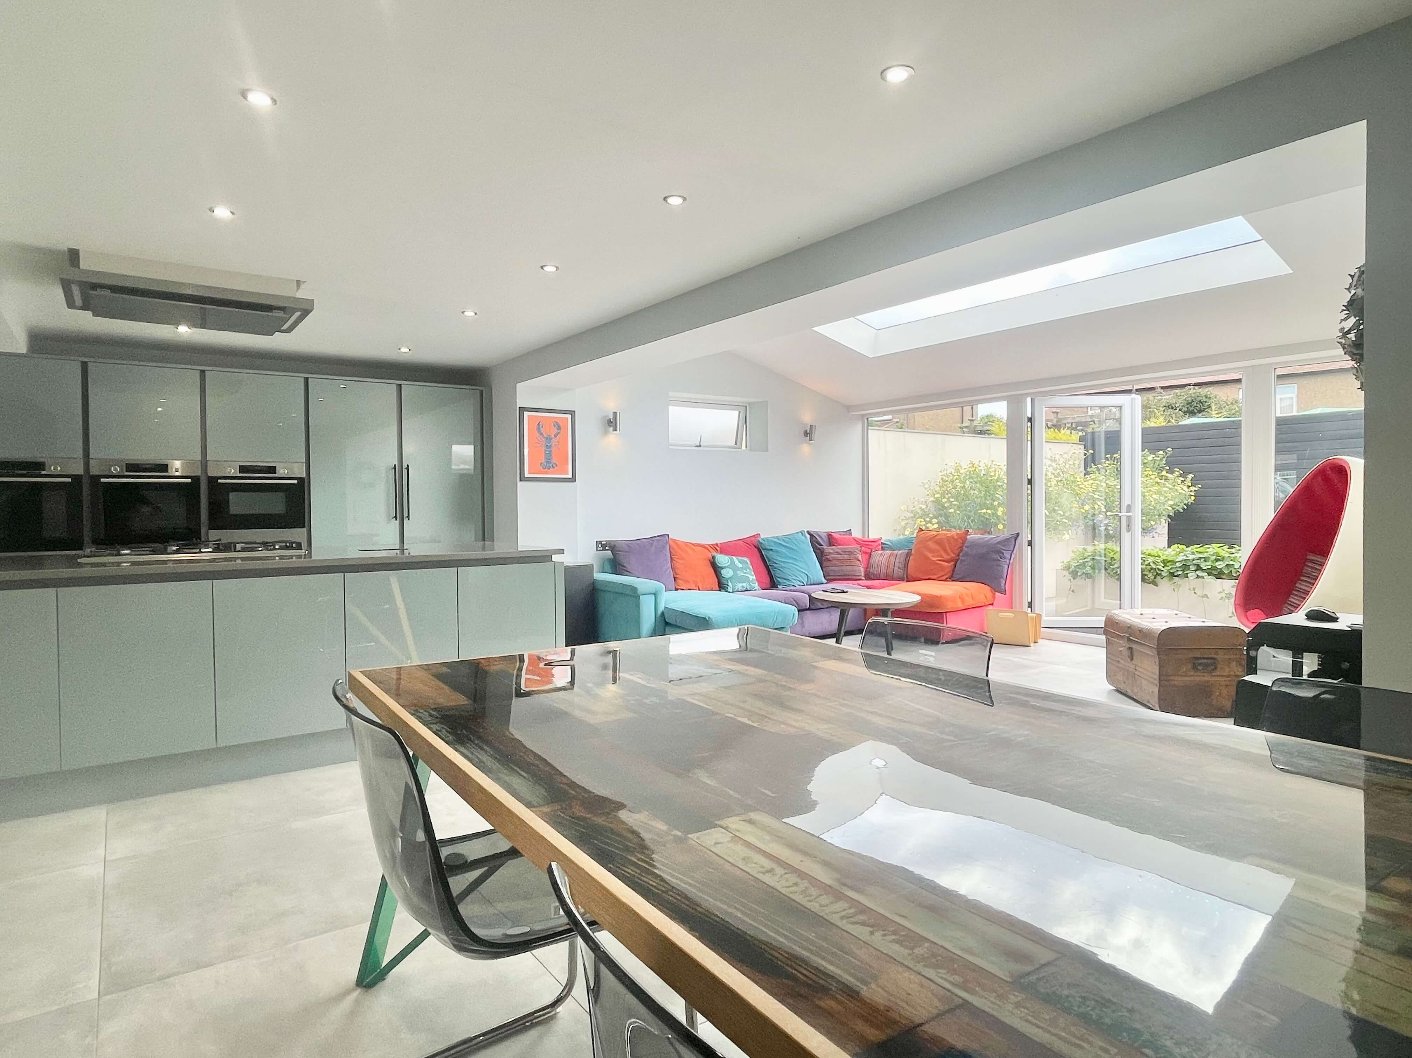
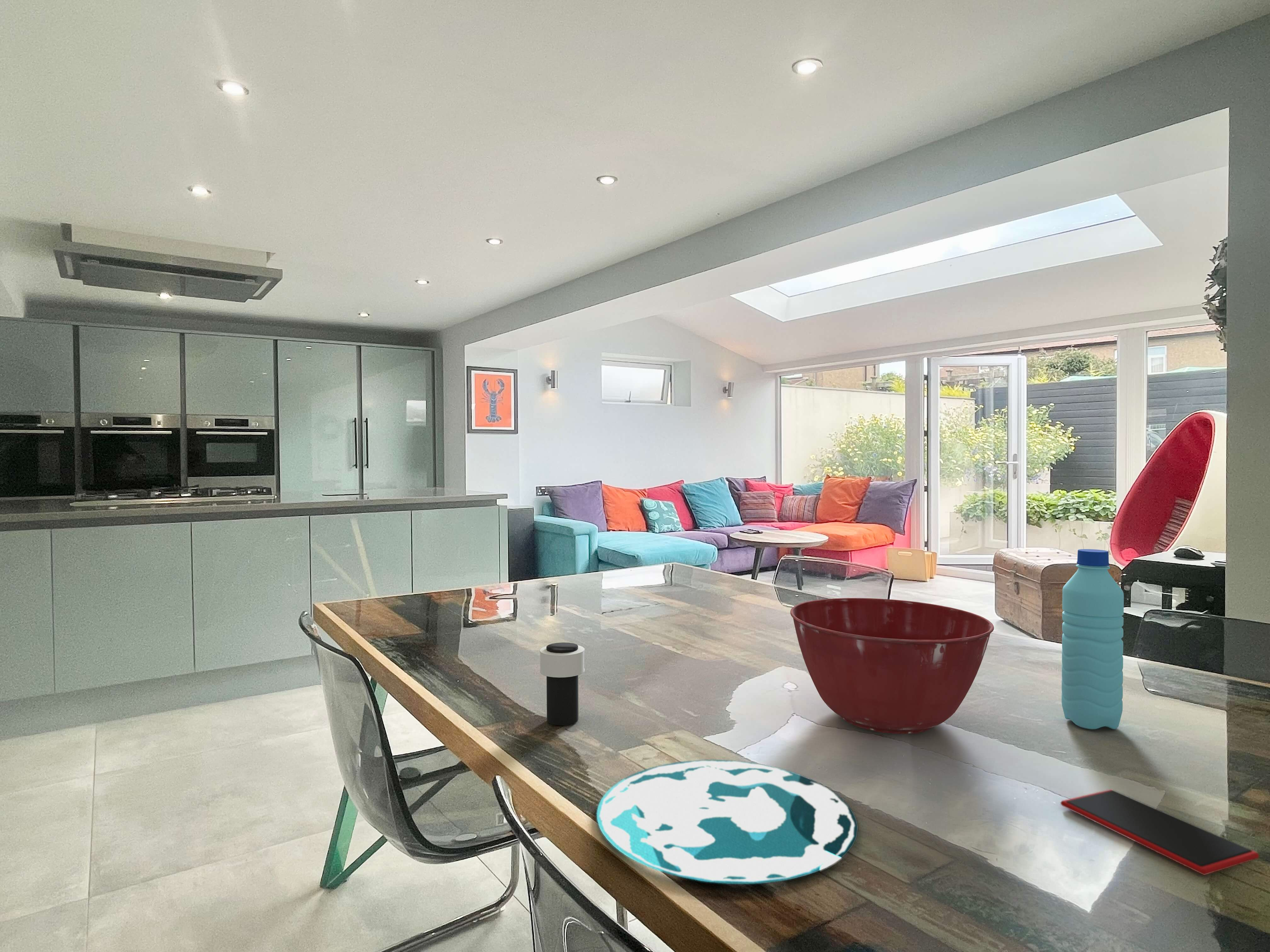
+ plate [596,760,858,885]
+ smartphone [1060,789,1259,875]
+ cup [540,642,585,726]
+ mixing bowl [790,598,994,734]
+ water bottle [1061,549,1124,730]
